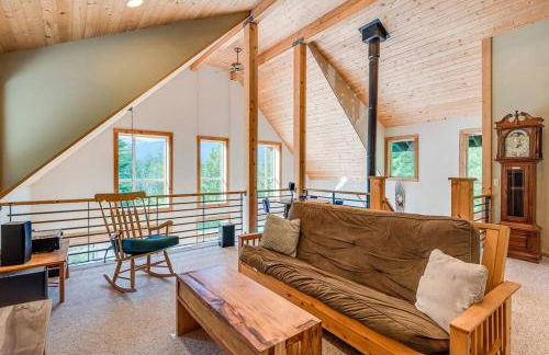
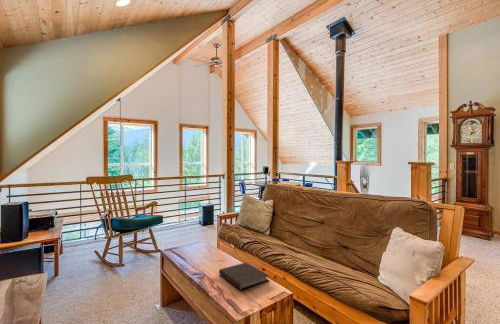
+ notebook [218,262,270,291]
